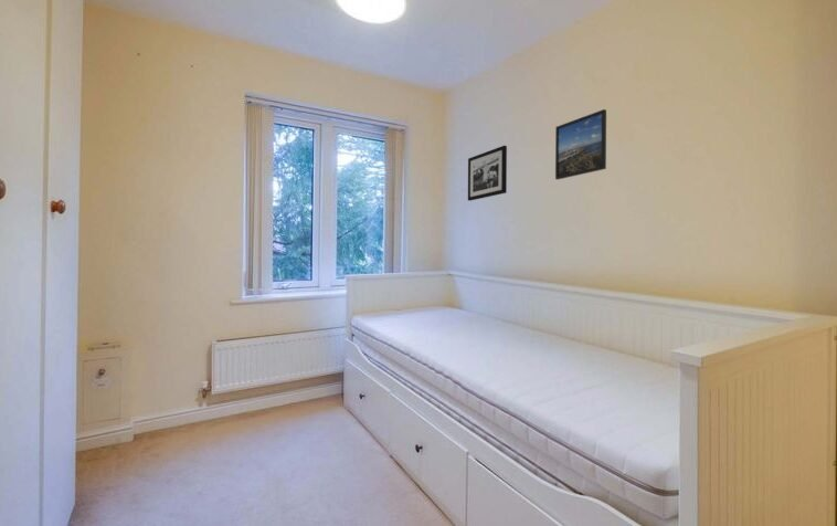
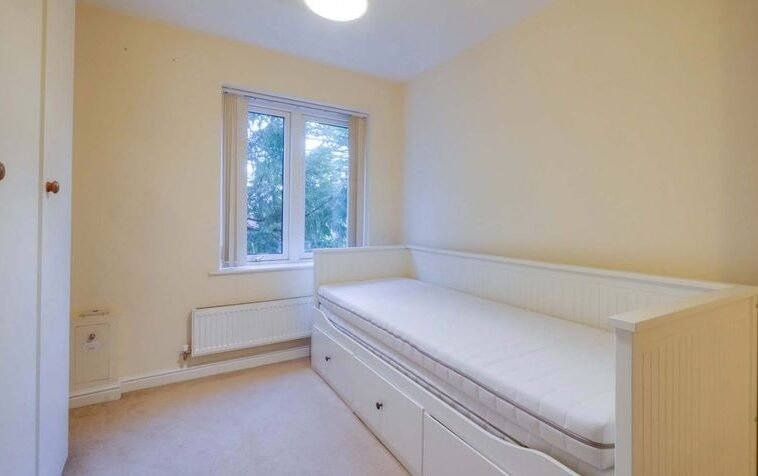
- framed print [554,108,607,180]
- picture frame [467,145,508,202]
